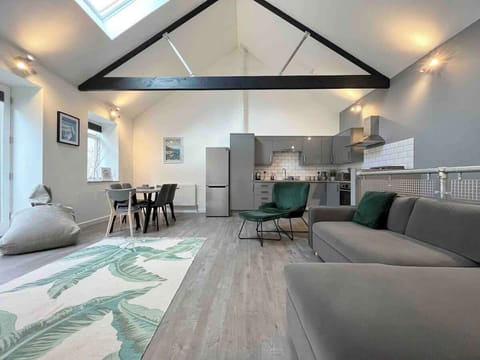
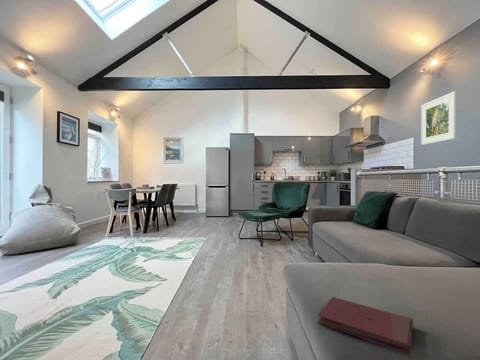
+ book [316,296,414,356]
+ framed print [420,90,457,146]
